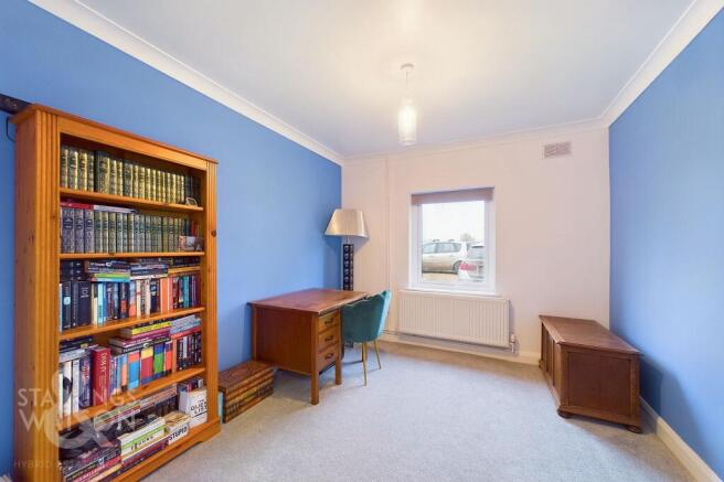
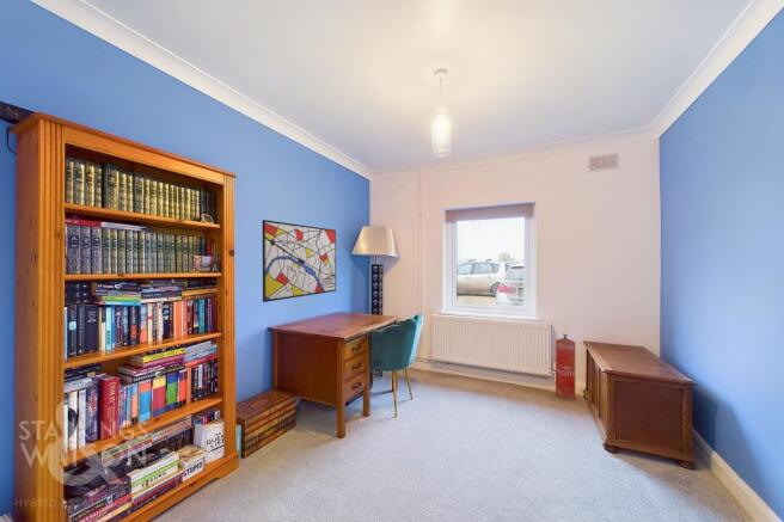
+ wall art [261,219,337,303]
+ fire extinguisher [555,333,576,401]
